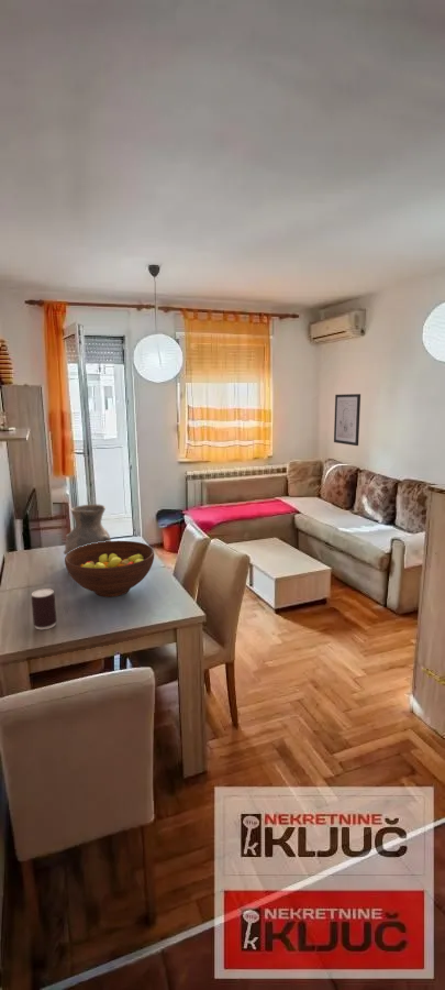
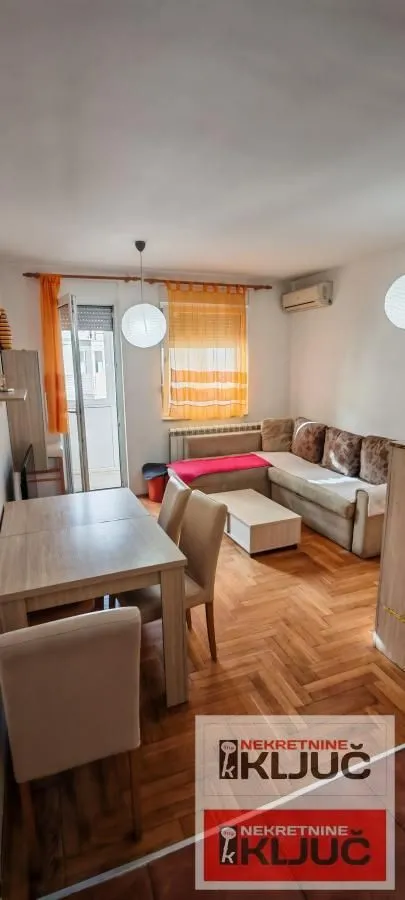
- vase [63,504,112,556]
- wall art [333,393,361,447]
- fruit bowl [64,540,155,598]
- beverage can [31,587,57,630]
